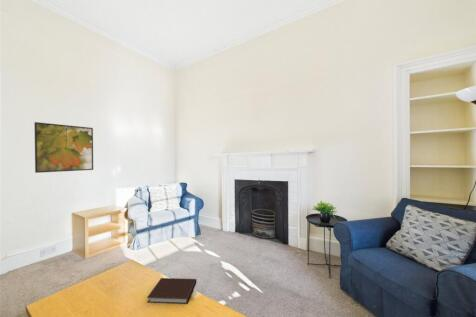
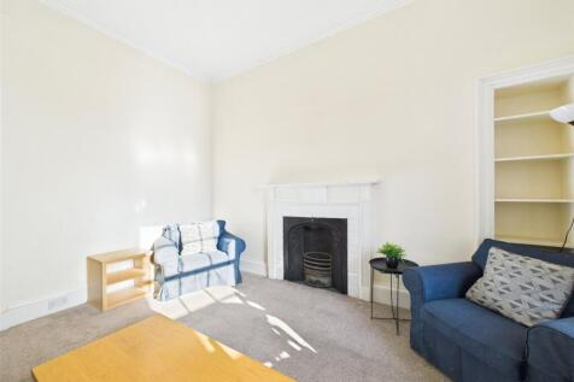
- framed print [33,121,94,174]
- notebook [146,277,197,305]
